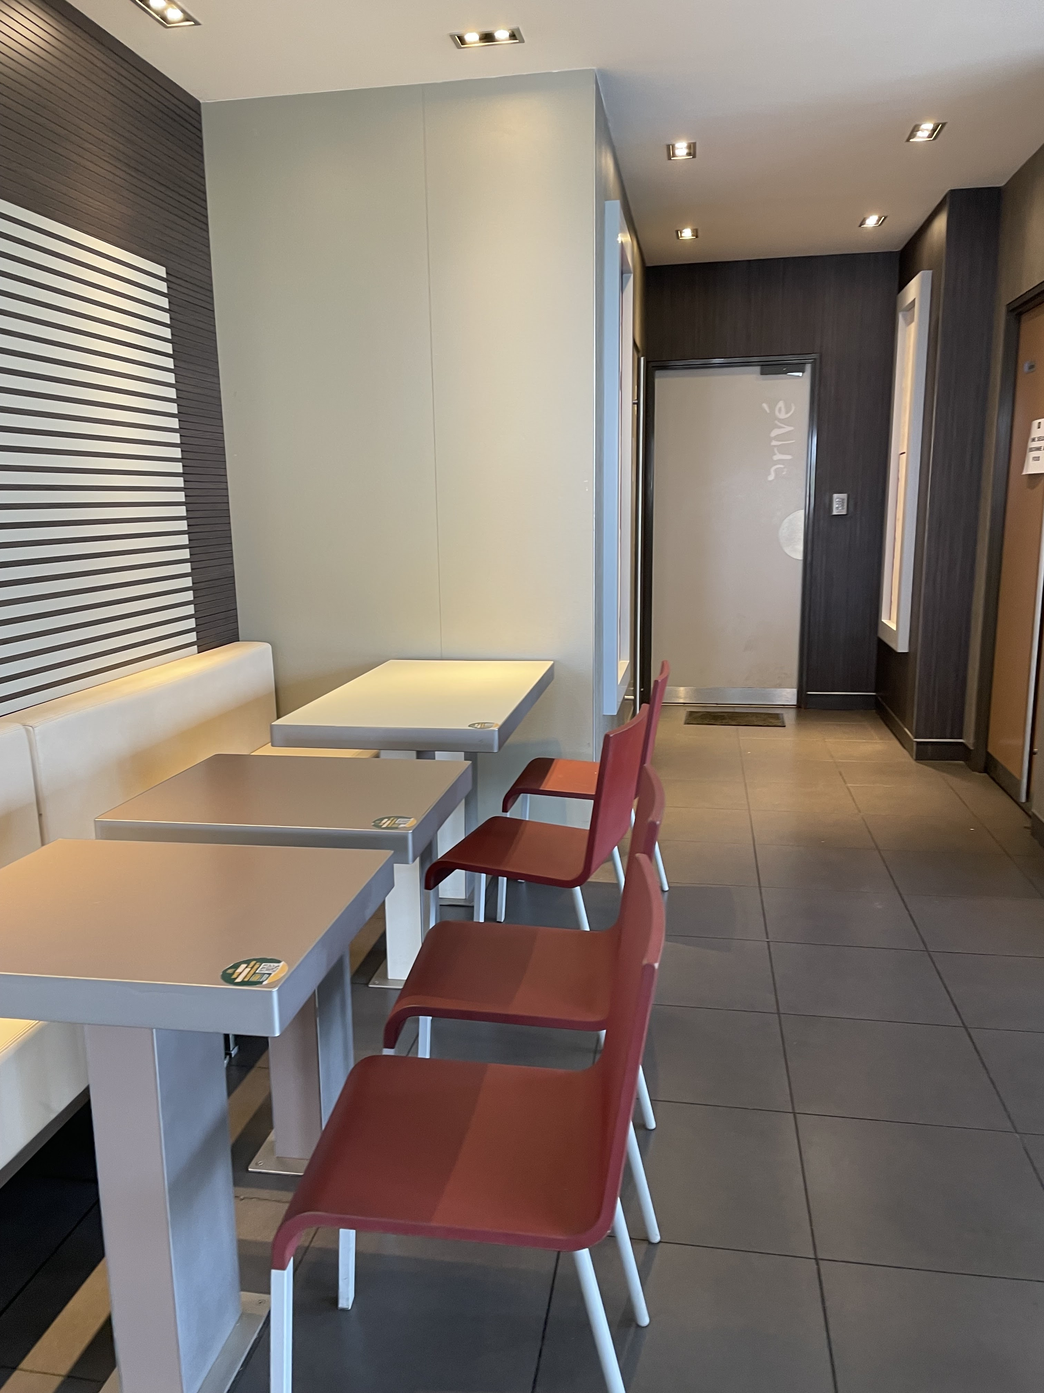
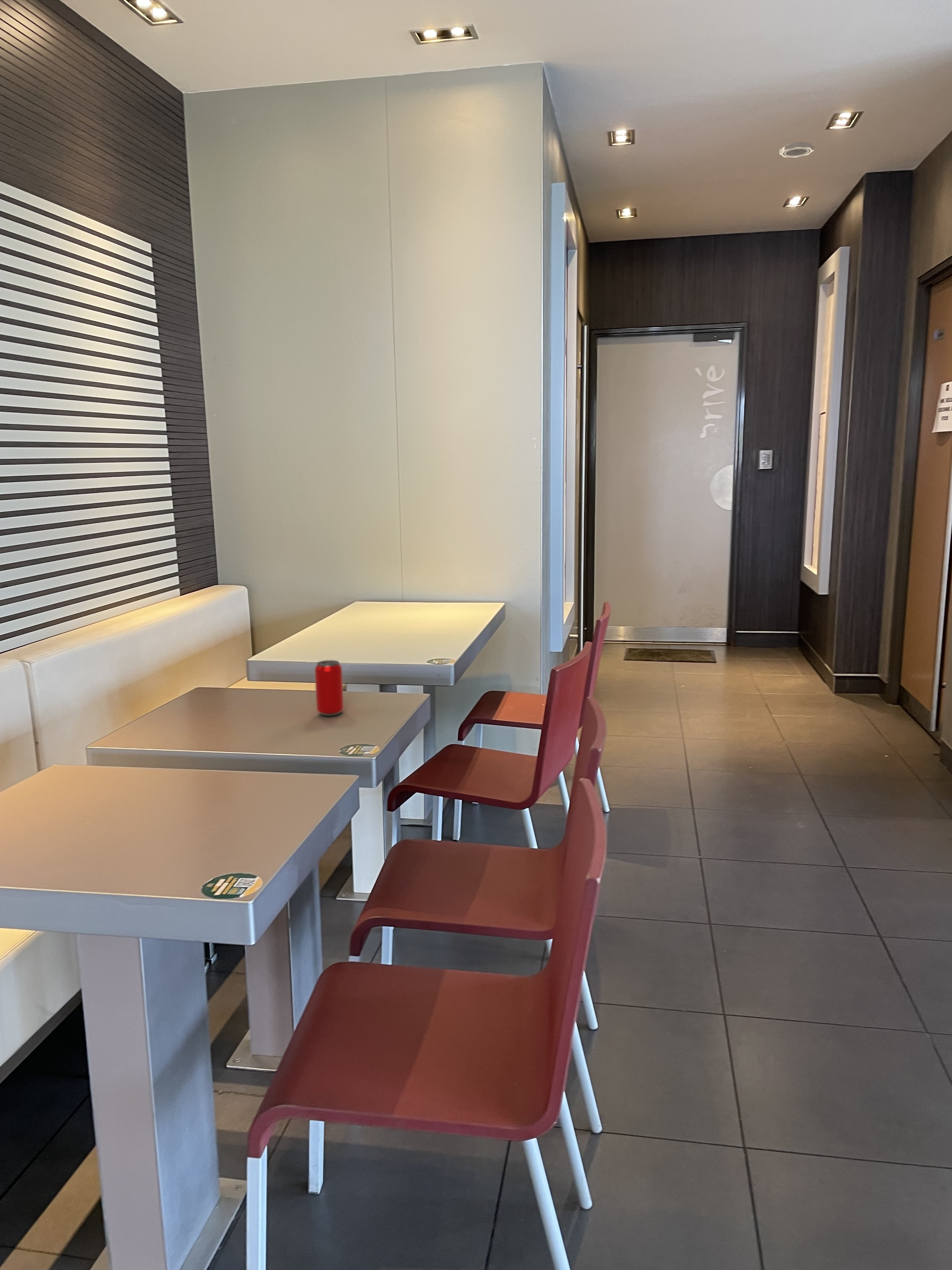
+ can [315,660,344,716]
+ smoke detector [779,142,814,158]
